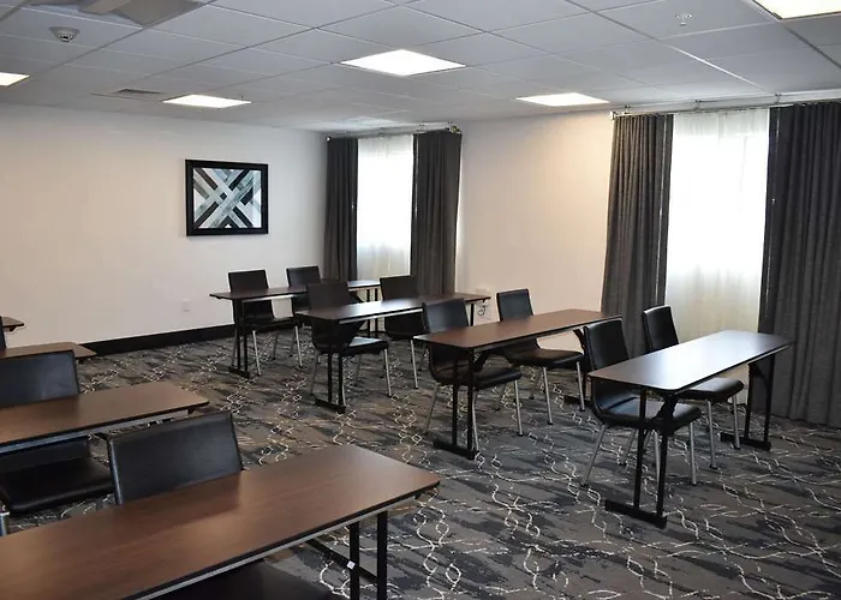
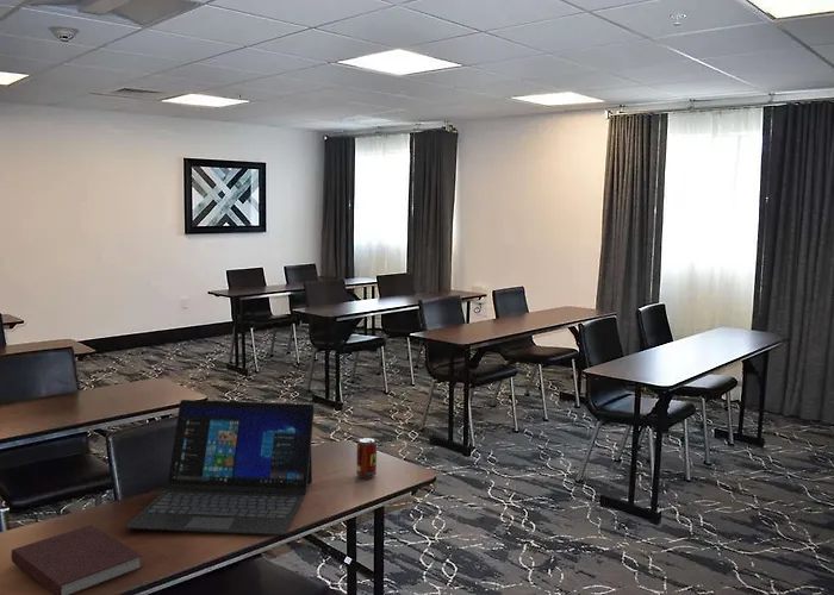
+ notebook [10,524,143,595]
+ laptop [124,399,316,537]
+ beverage can [355,437,378,480]
